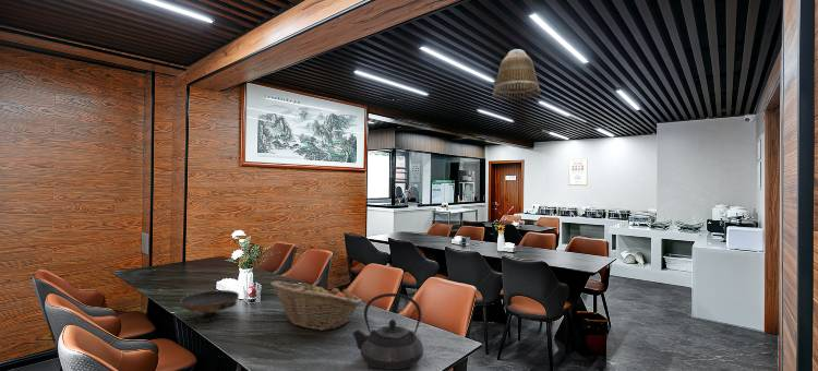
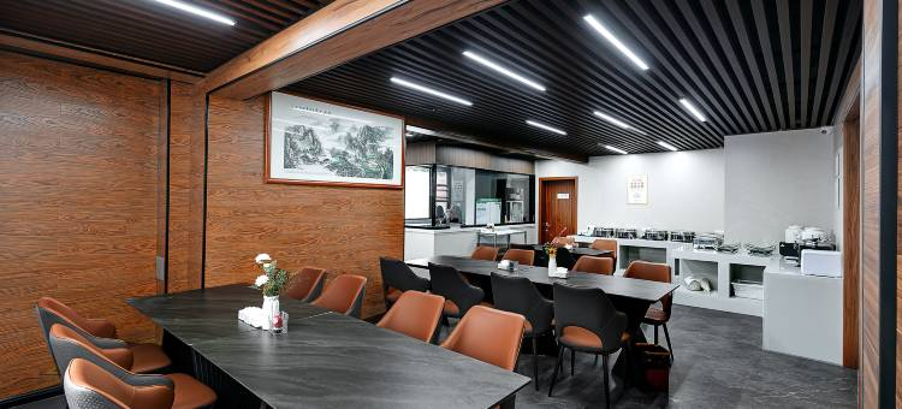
- lamp shade [491,48,542,101]
- fruit basket [269,280,363,332]
- decorative bowl [179,289,240,323]
- teapot [351,292,424,371]
